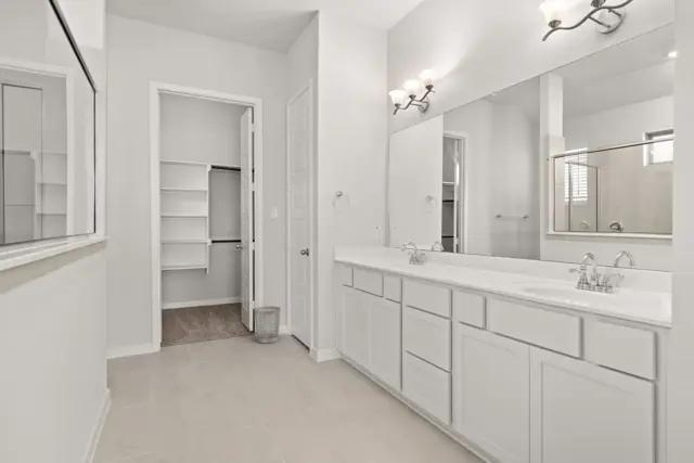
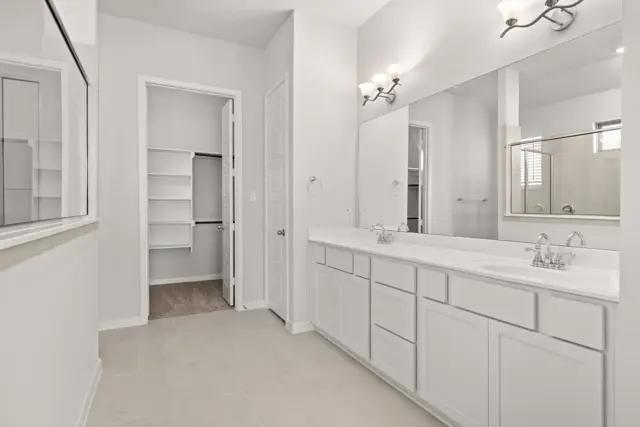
- wastebasket [254,305,282,344]
